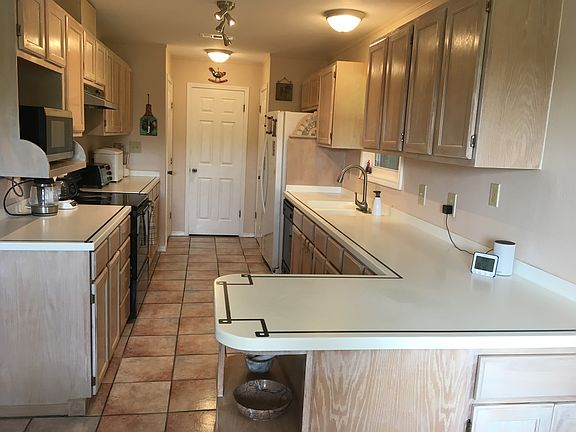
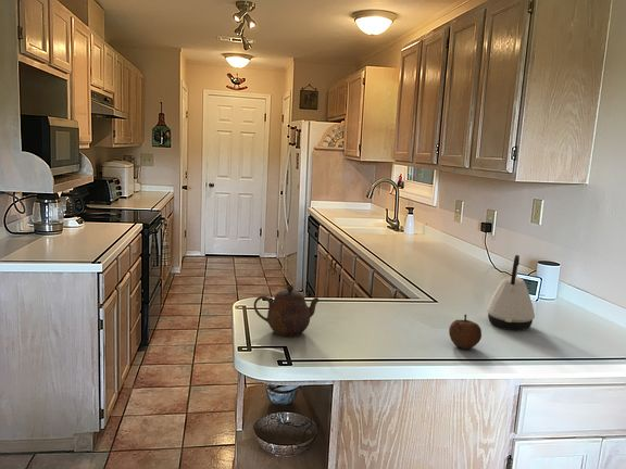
+ fruit [448,314,483,351]
+ teapot [253,283,321,338]
+ kettle [486,254,536,331]
